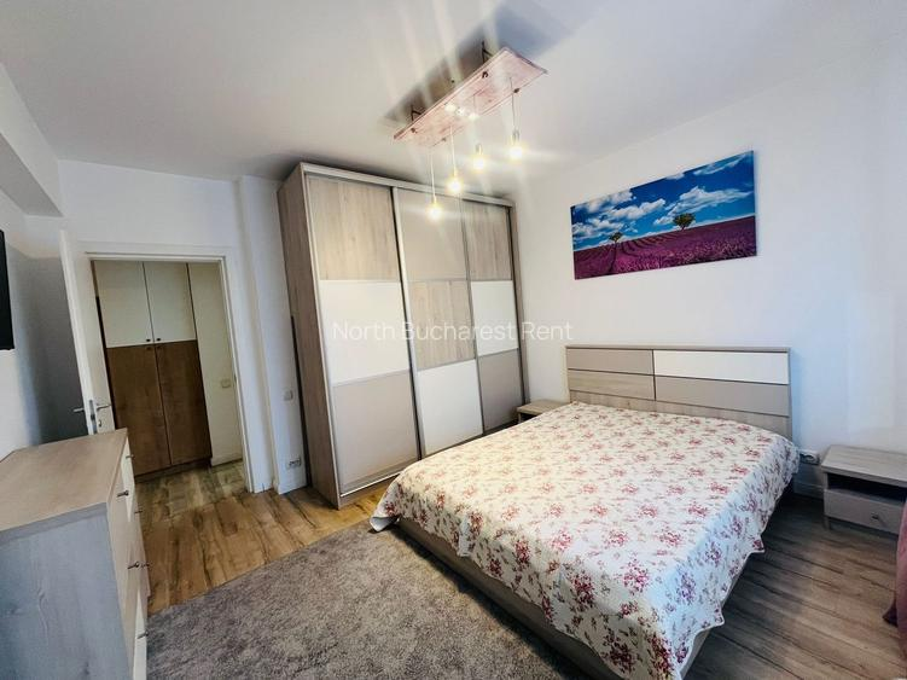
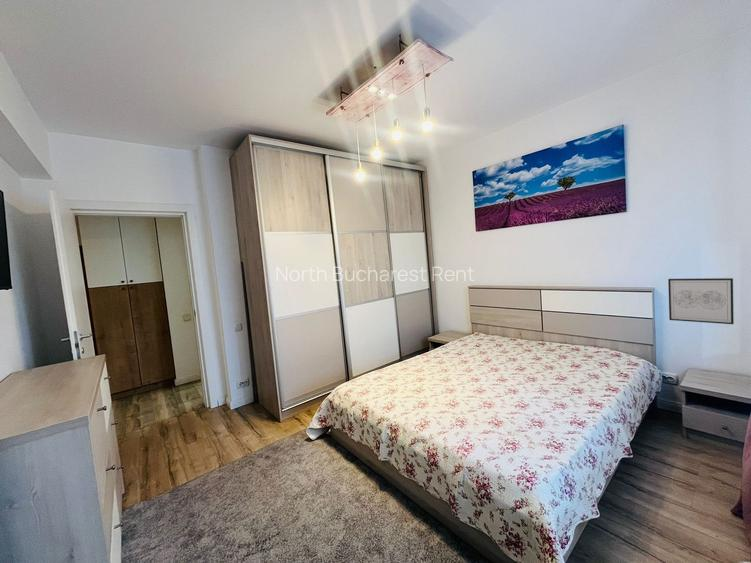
+ wall art [667,277,735,325]
